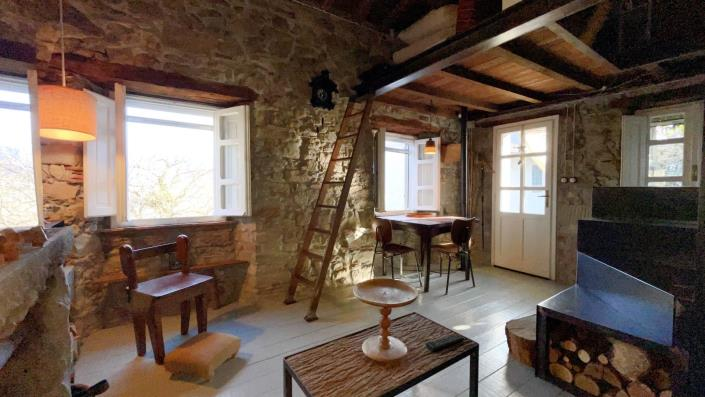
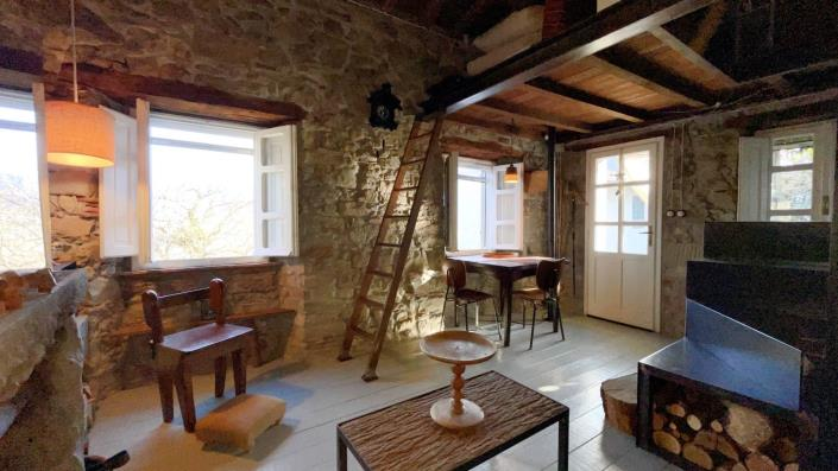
- remote control [425,333,465,352]
